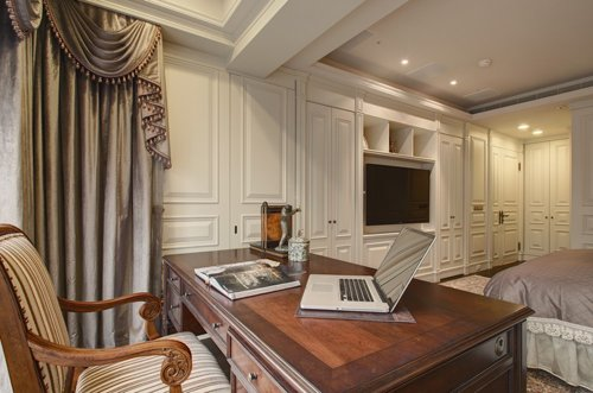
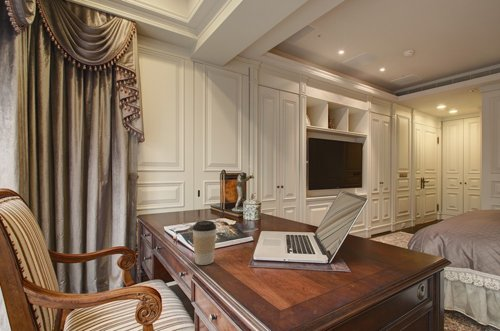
+ coffee cup [192,220,218,266]
